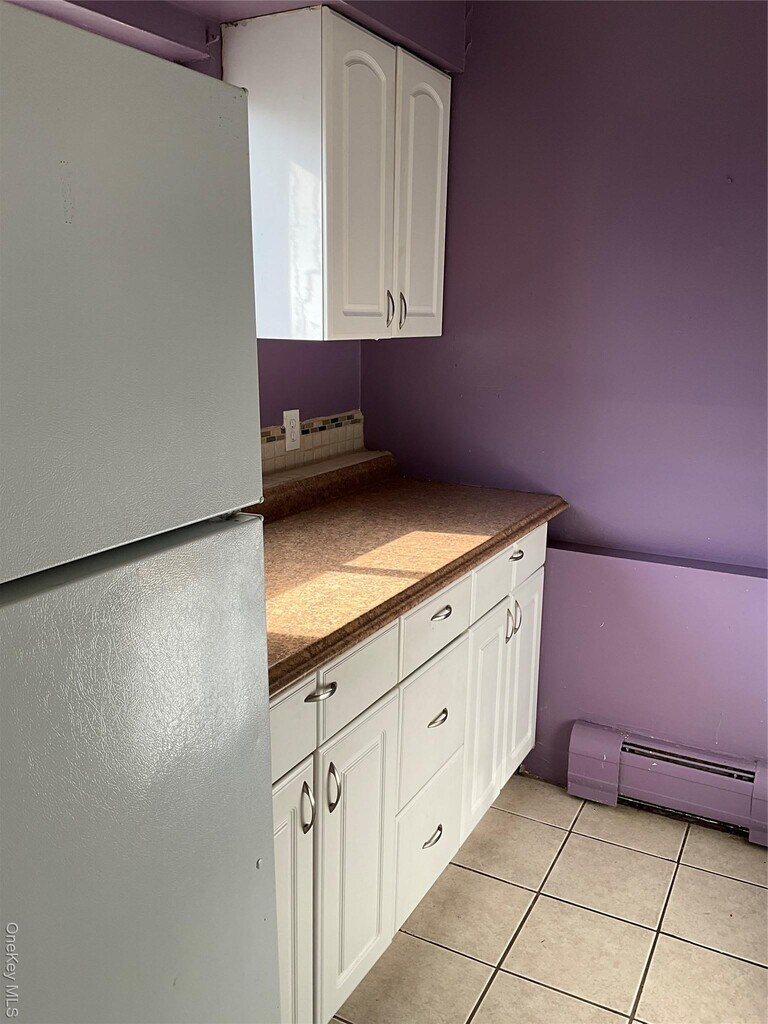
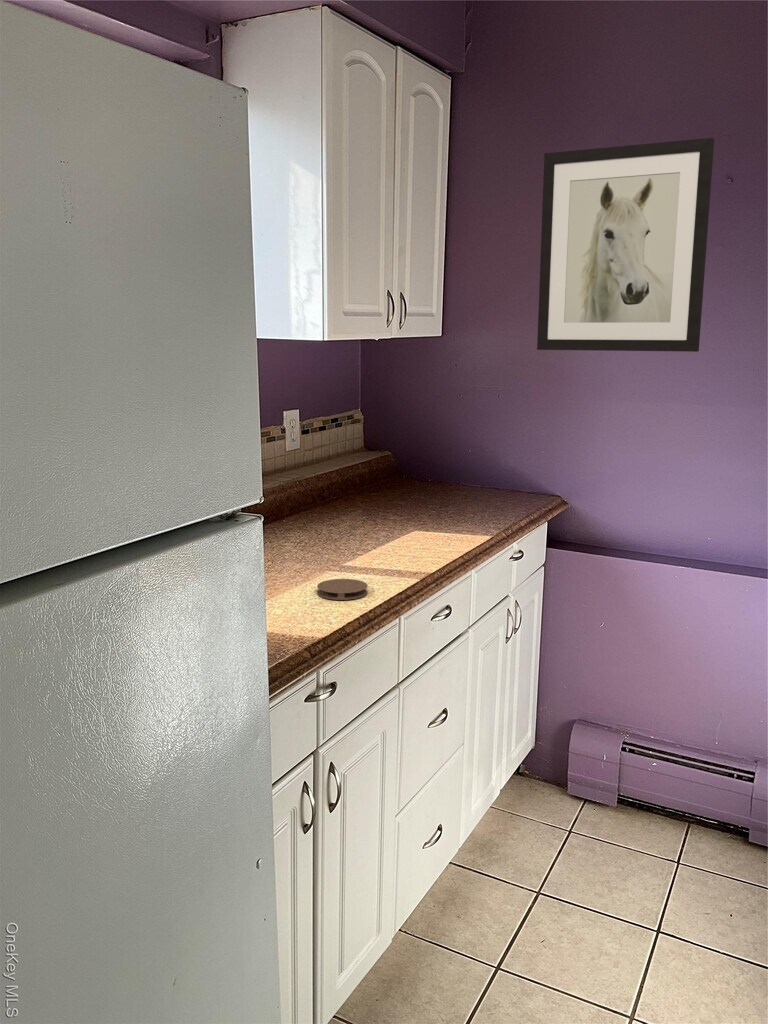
+ coaster [316,578,369,601]
+ wall art [536,137,715,353]
